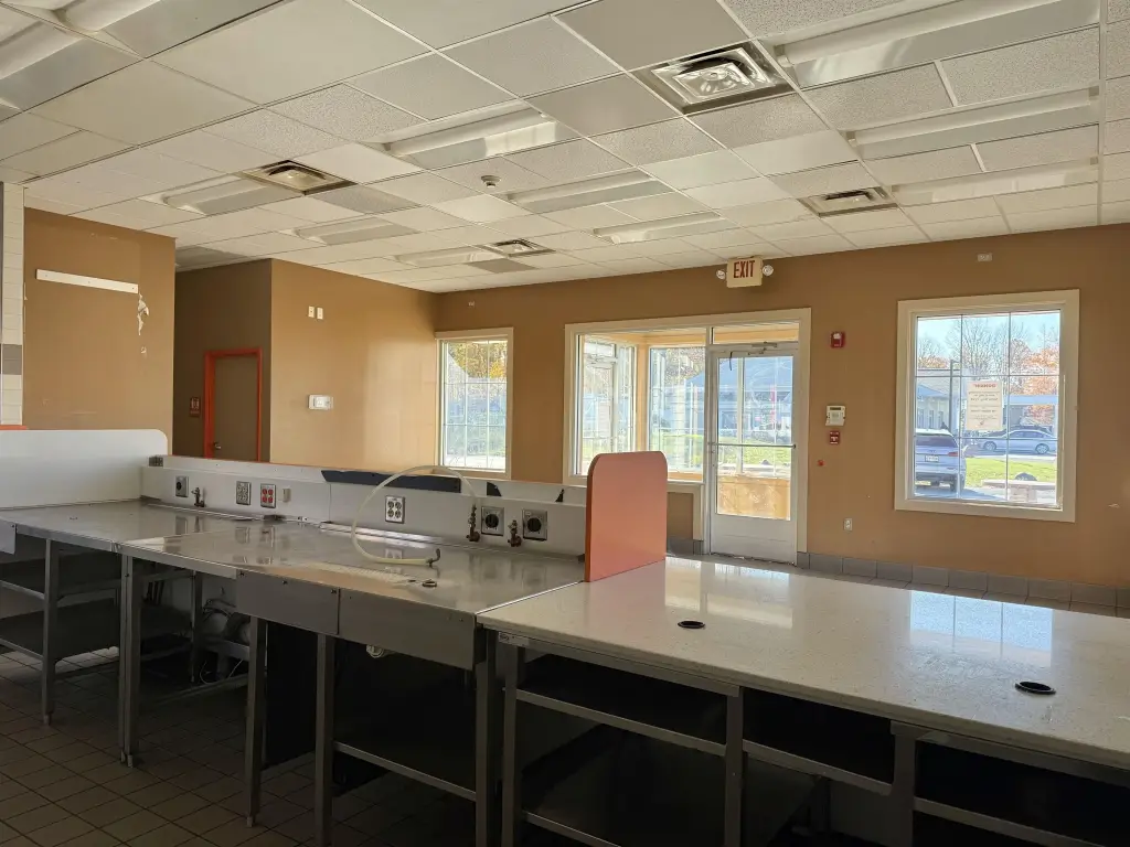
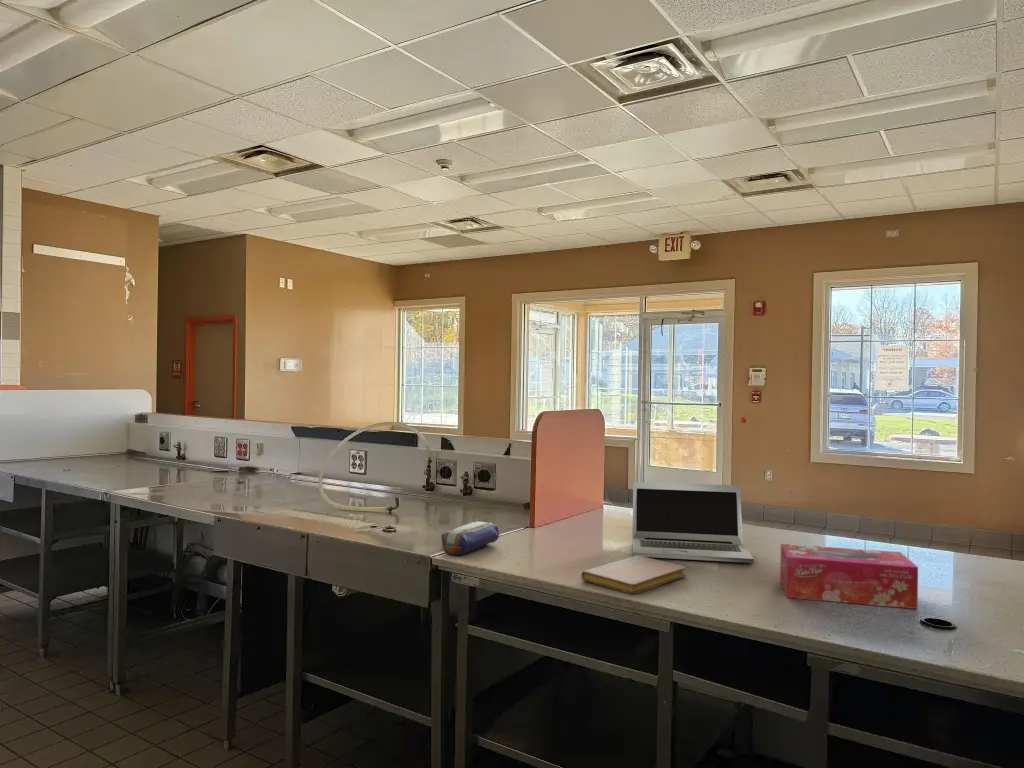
+ notebook [581,556,687,595]
+ laptop [631,481,755,564]
+ tissue box [779,543,919,610]
+ pencil case [441,520,500,556]
